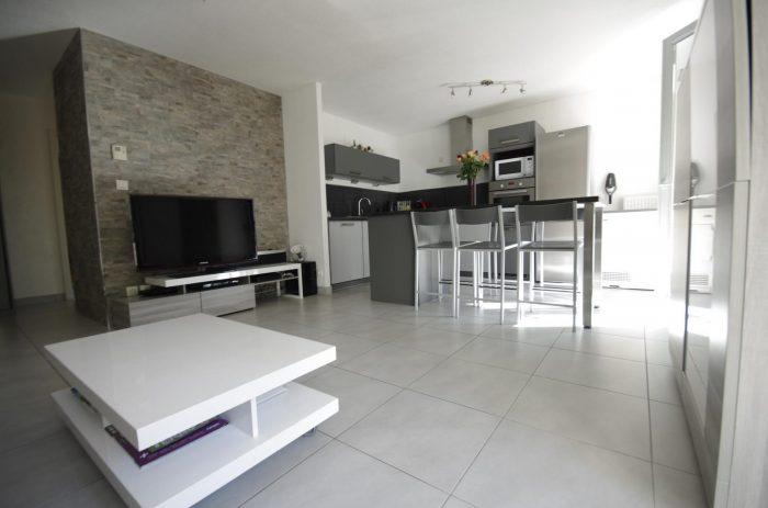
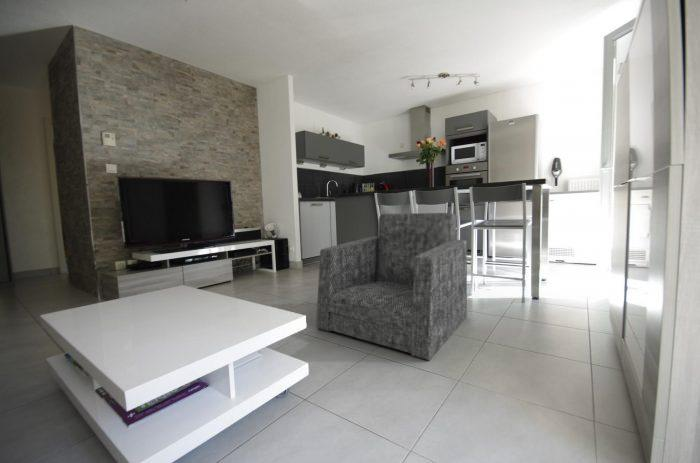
+ armchair [316,212,468,362]
